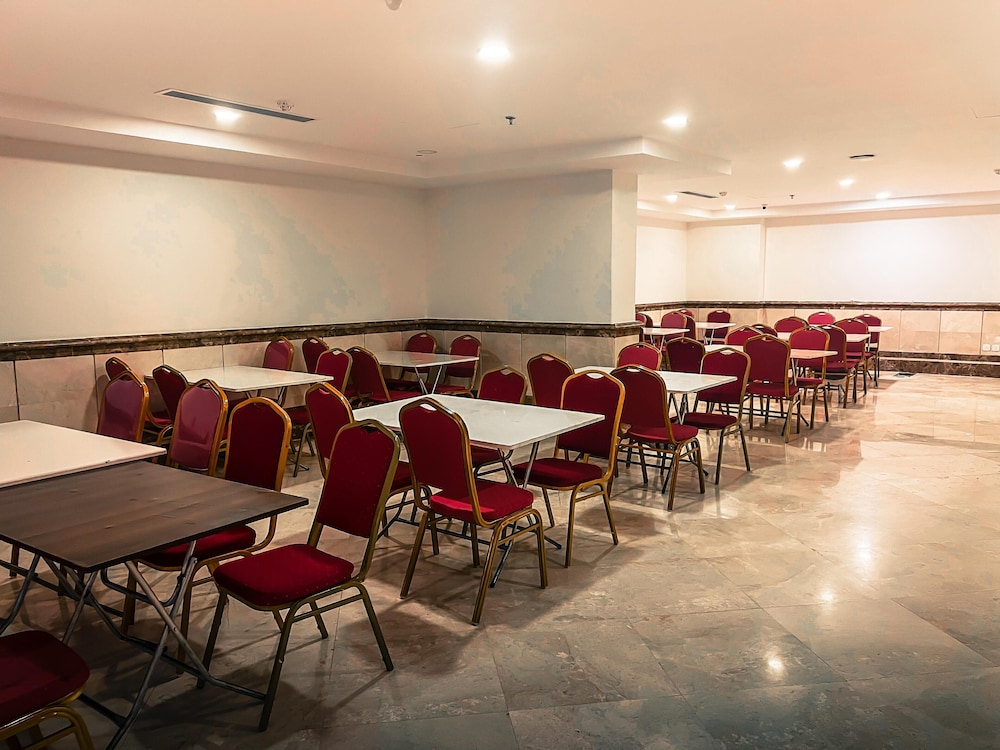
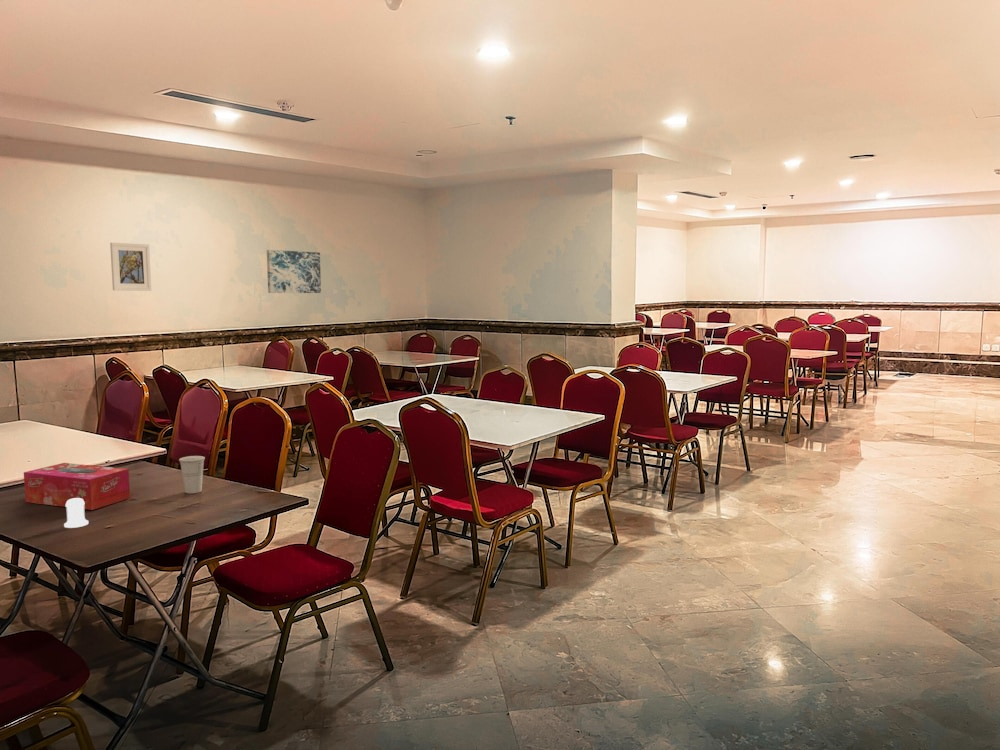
+ tissue box [23,462,131,511]
+ cup [178,455,206,494]
+ salt shaker [63,498,90,529]
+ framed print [109,242,152,292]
+ wall art [266,249,322,294]
